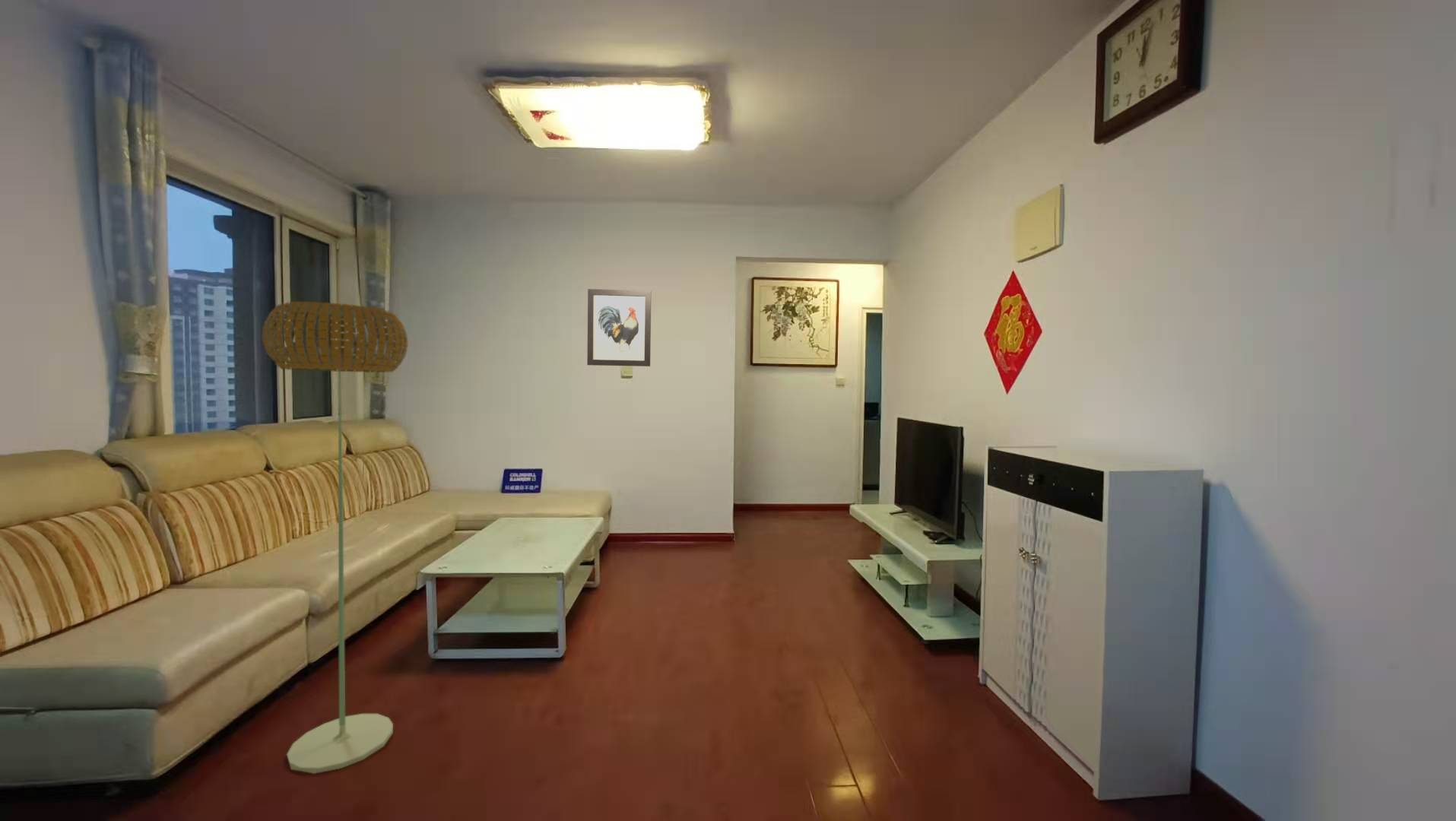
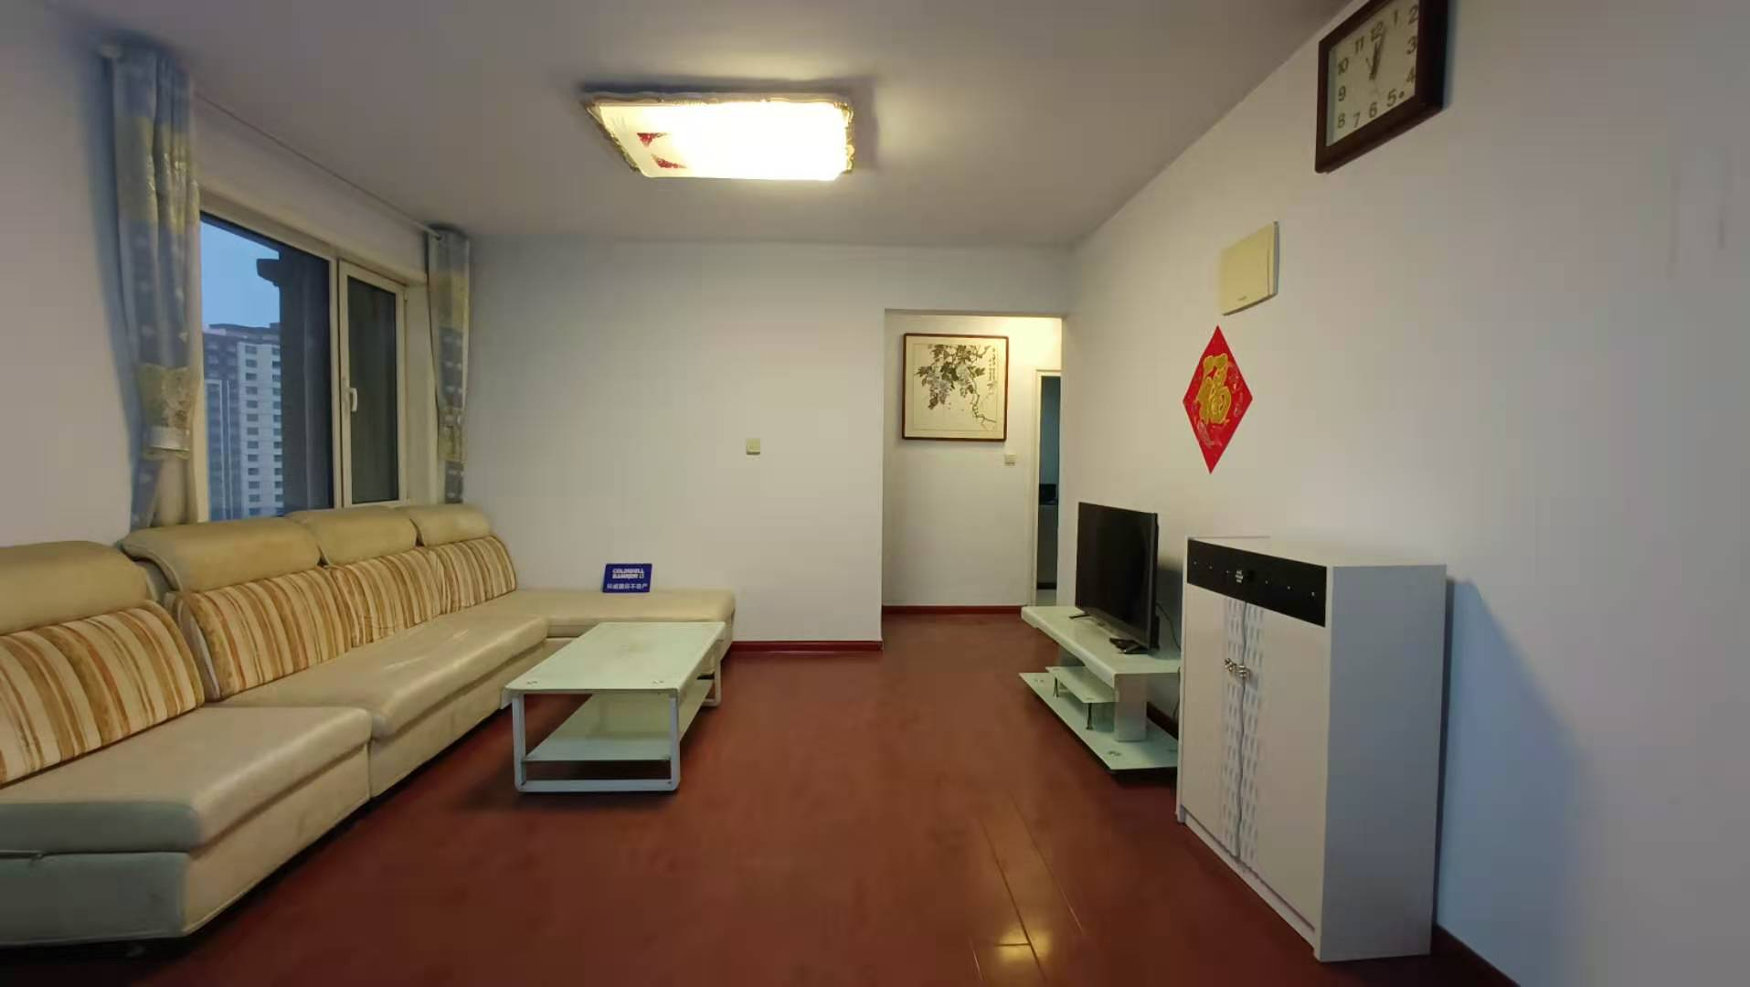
- wall art [586,288,652,367]
- floor lamp [261,300,409,775]
